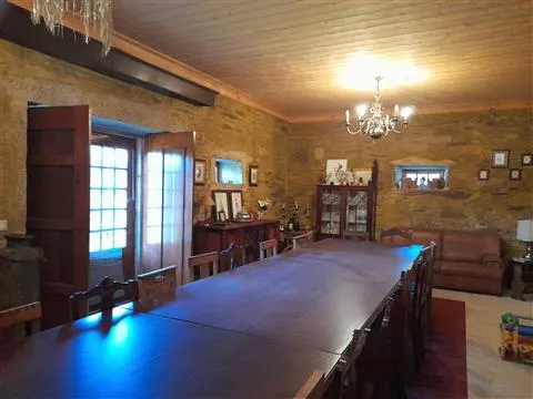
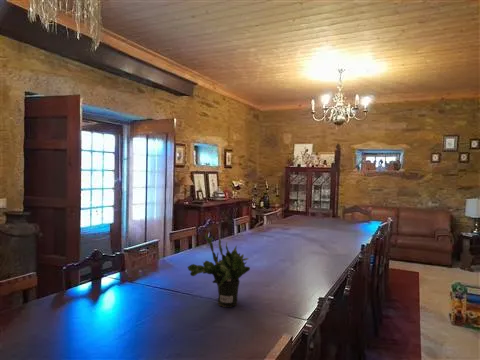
+ potted plant [187,232,251,308]
